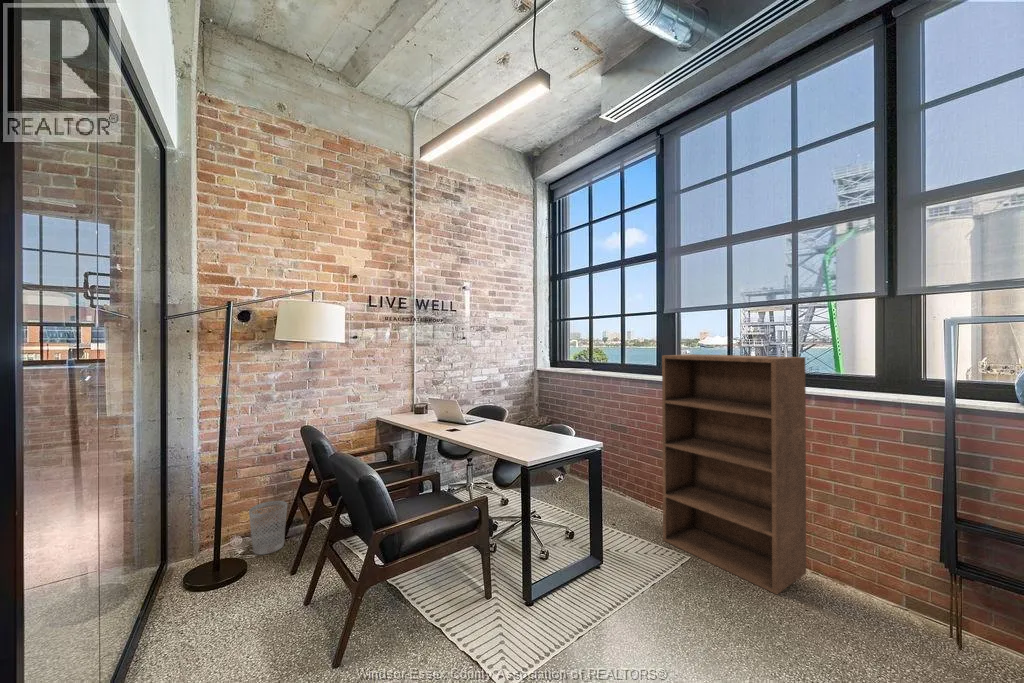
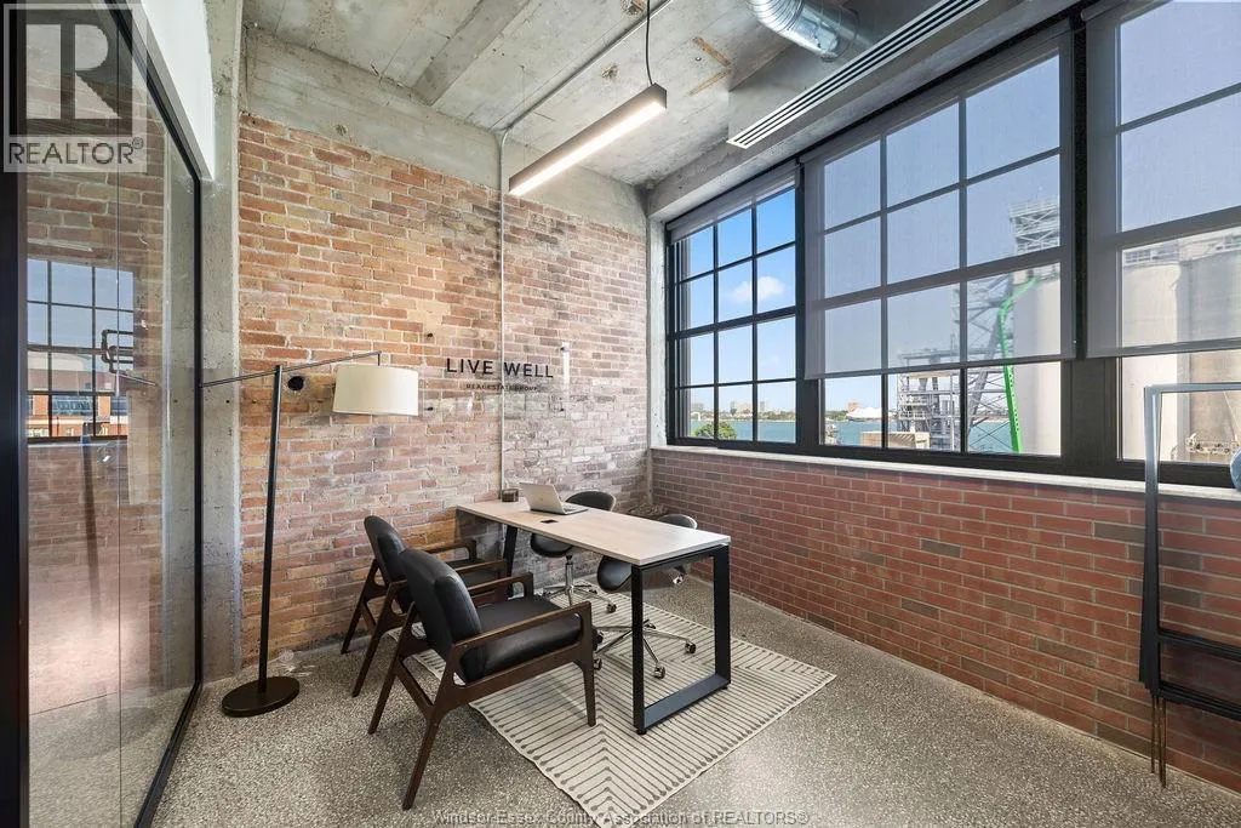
- bookshelf [661,353,807,596]
- wastebasket [248,500,288,556]
